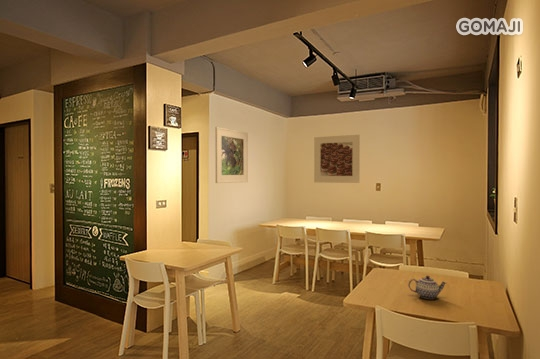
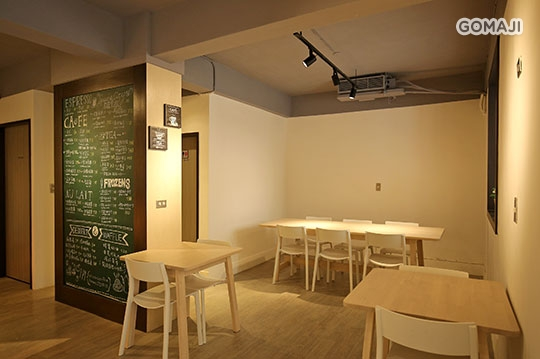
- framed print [313,134,361,184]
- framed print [214,126,249,184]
- teapot [407,275,447,300]
